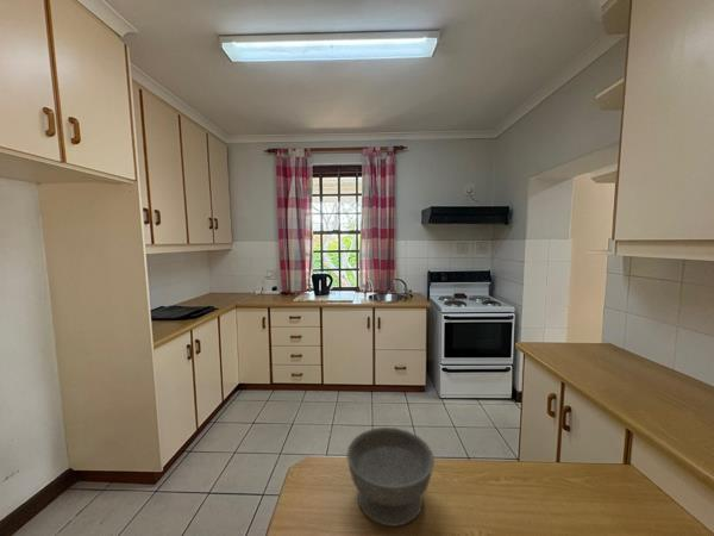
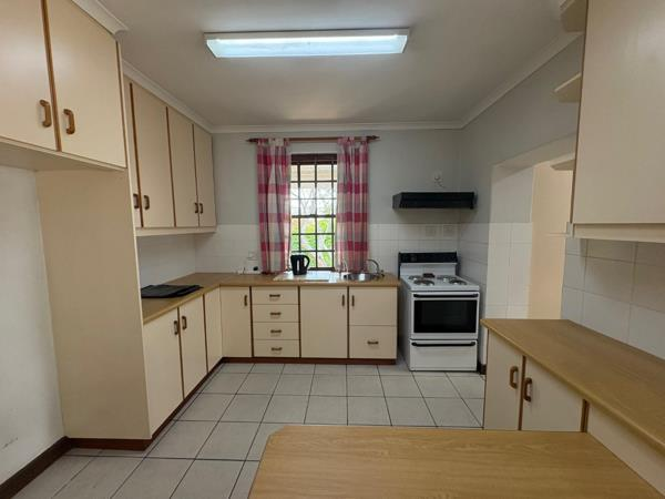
- bowl [345,426,436,528]
